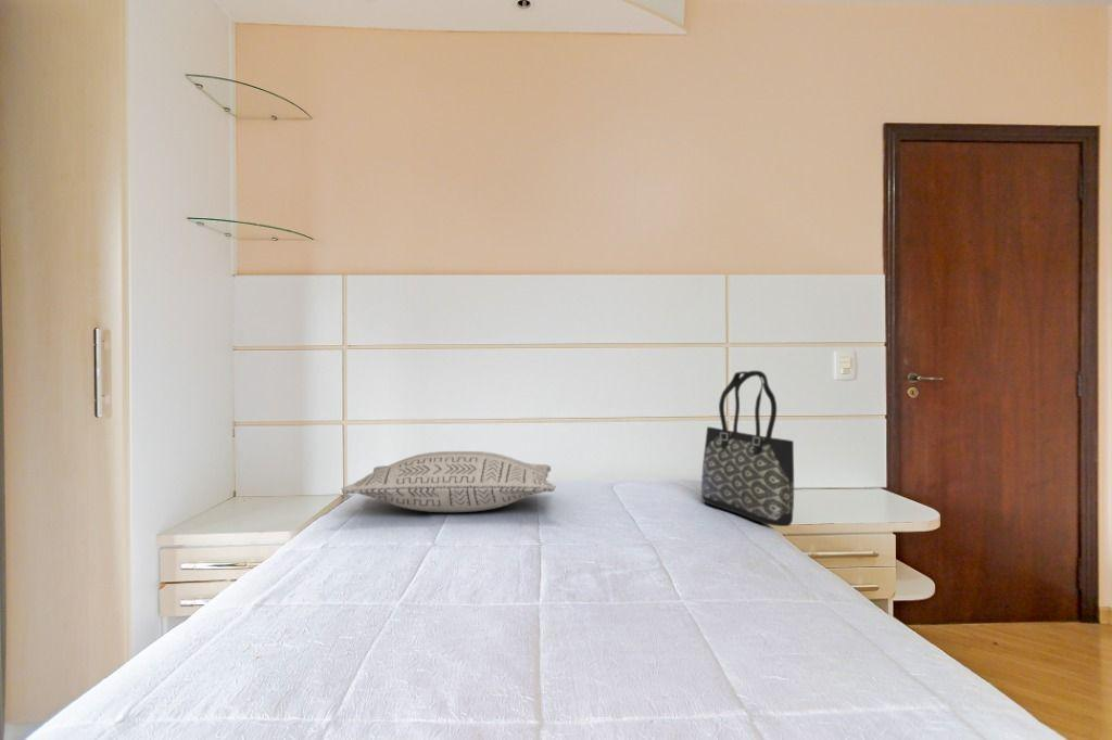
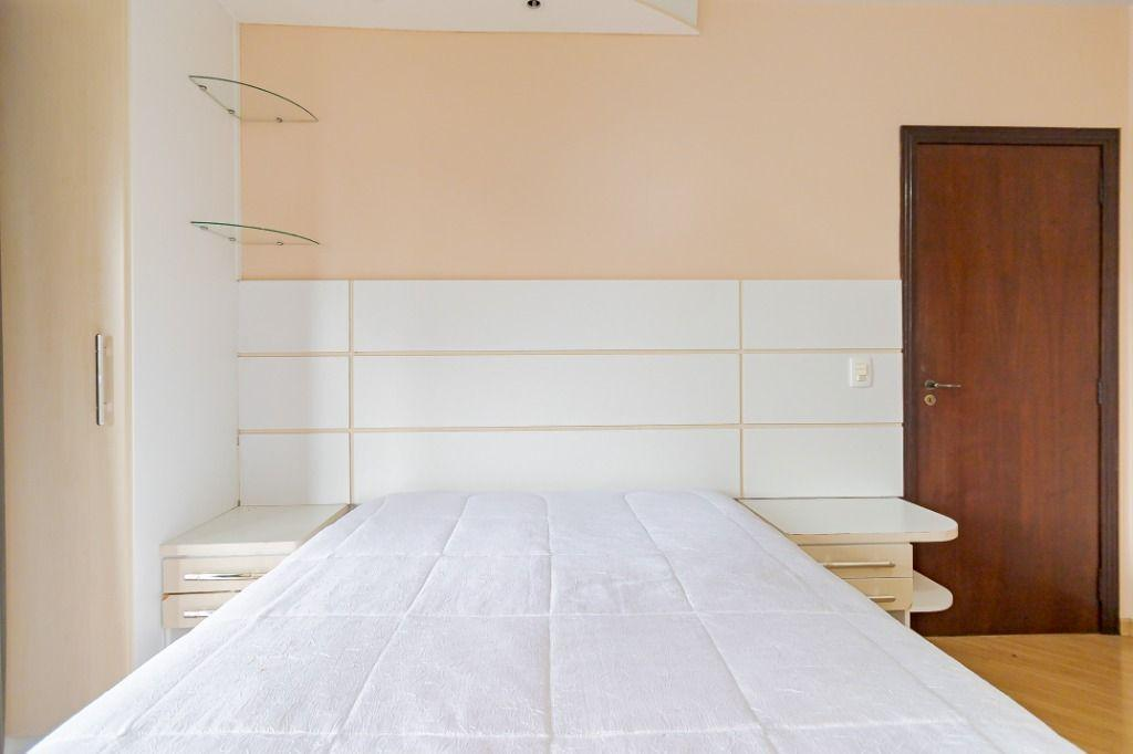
- tote bag [700,370,795,527]
- pillow [341,450,557,513]
